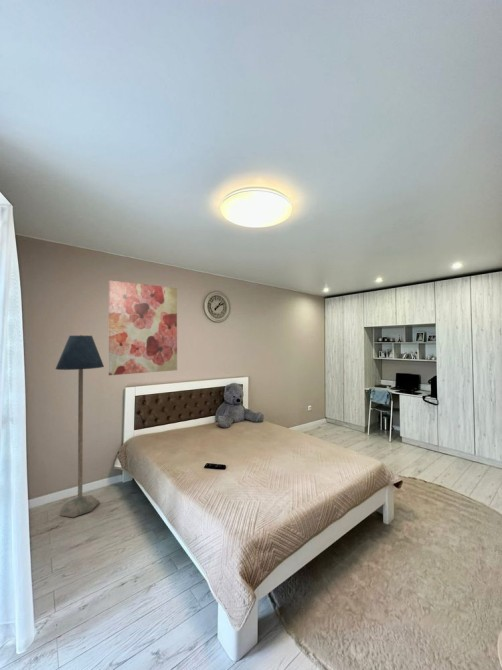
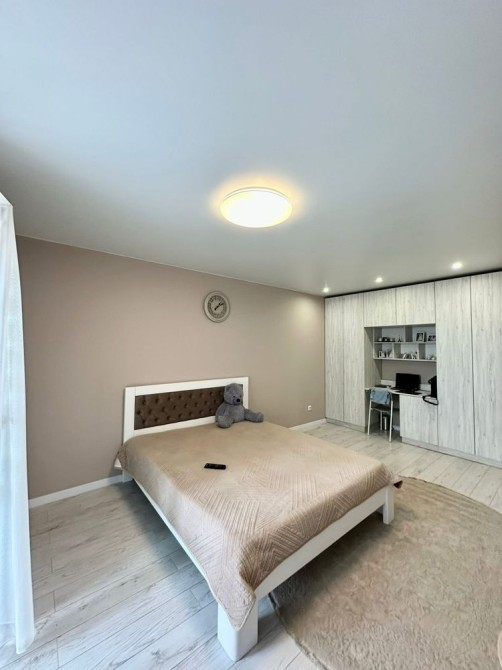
- wall art [107,279,178,376]
- floor lamp [55,334,105,518]
